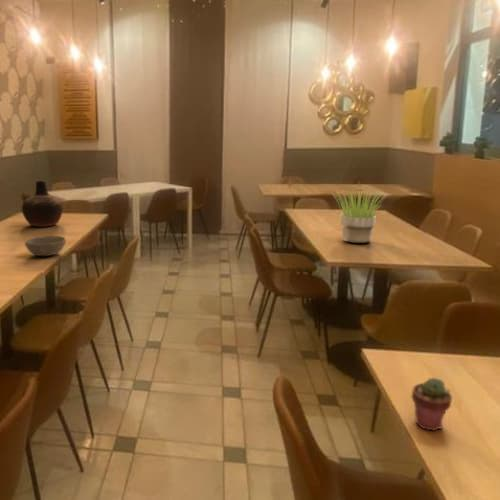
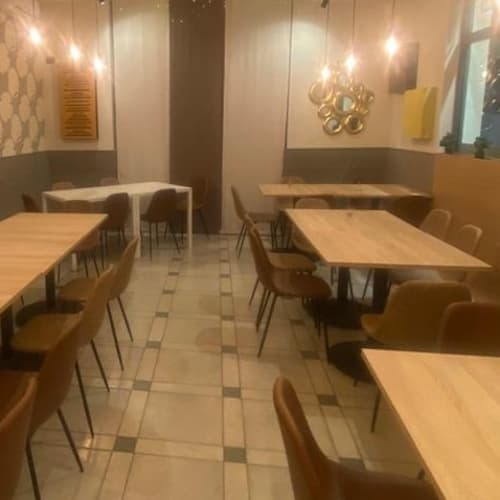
- potted plant [331,189,389,244]
- potted succulent [410,377,453,432]
- bowl [24,235,67,257]
- vase [21,180,64,228]
